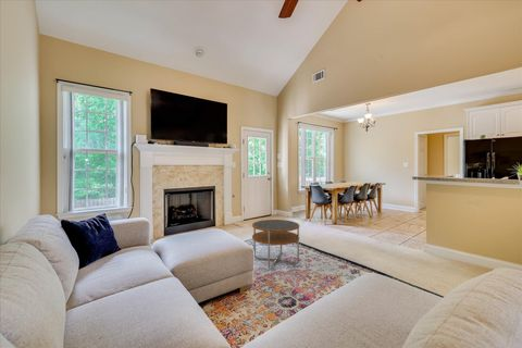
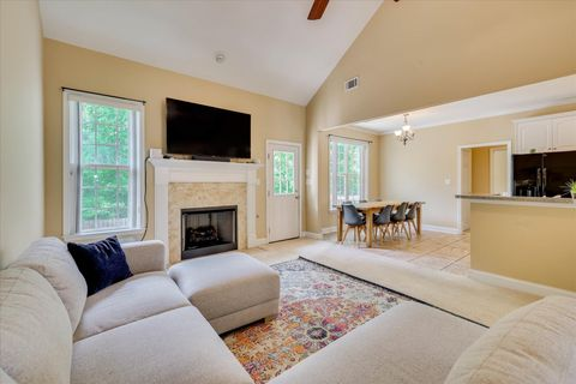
- side table [251,219,300,270]
